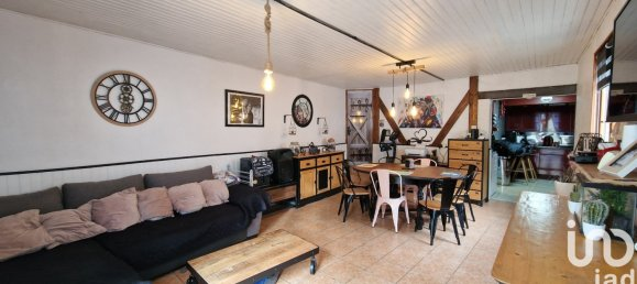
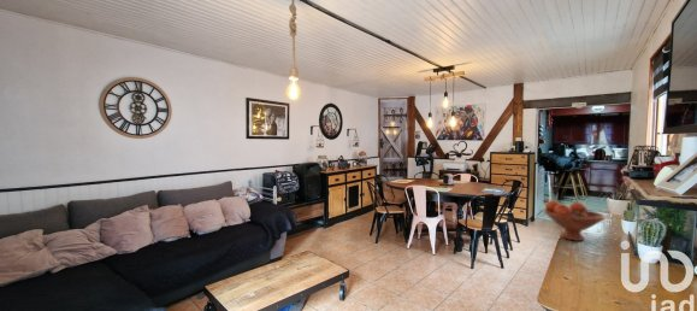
+ fruit bowl [543,199,607,242]
